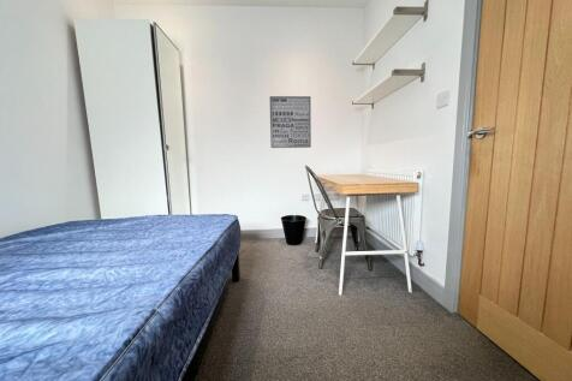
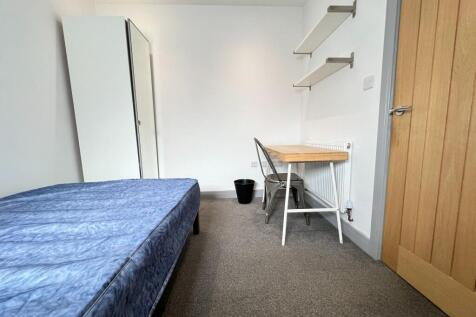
- wall art [269,95,312,149]
